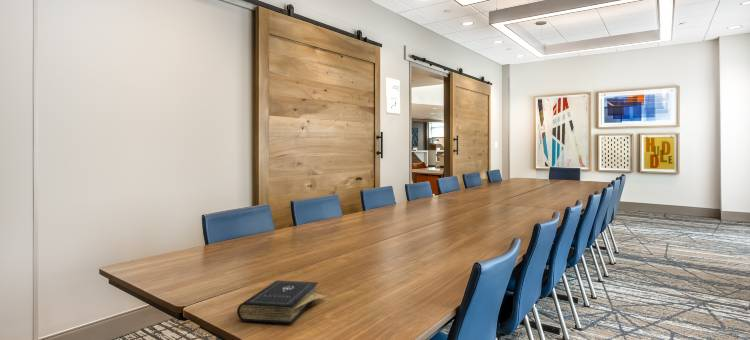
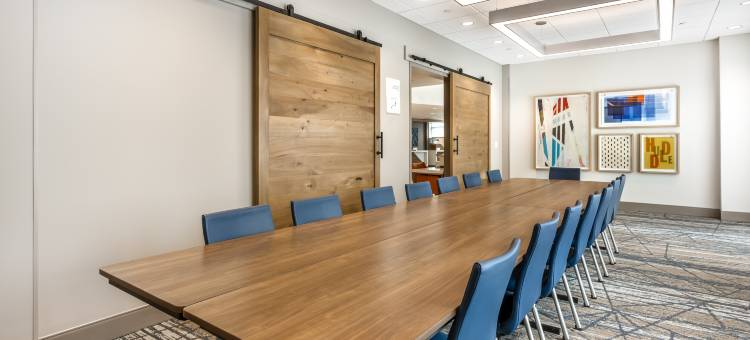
- book [236,279,325,325]
